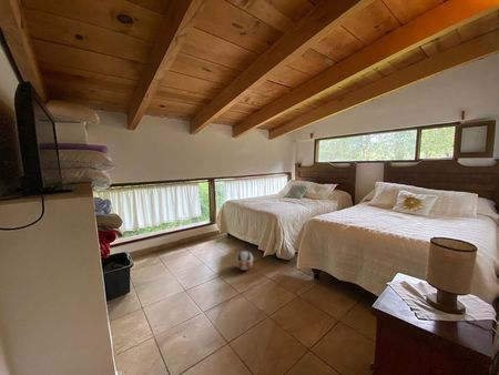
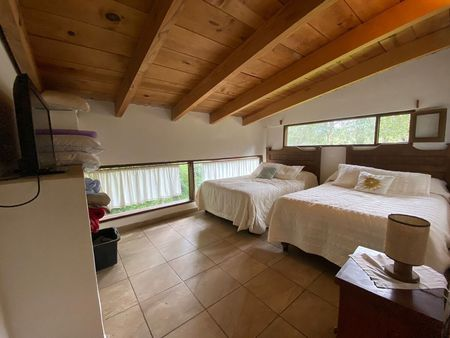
- ball [234,250,255,271]
